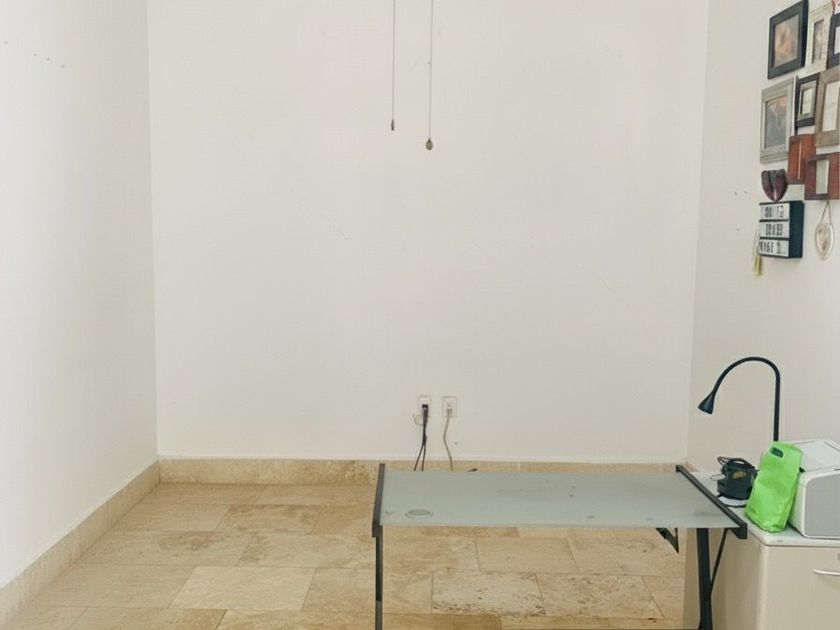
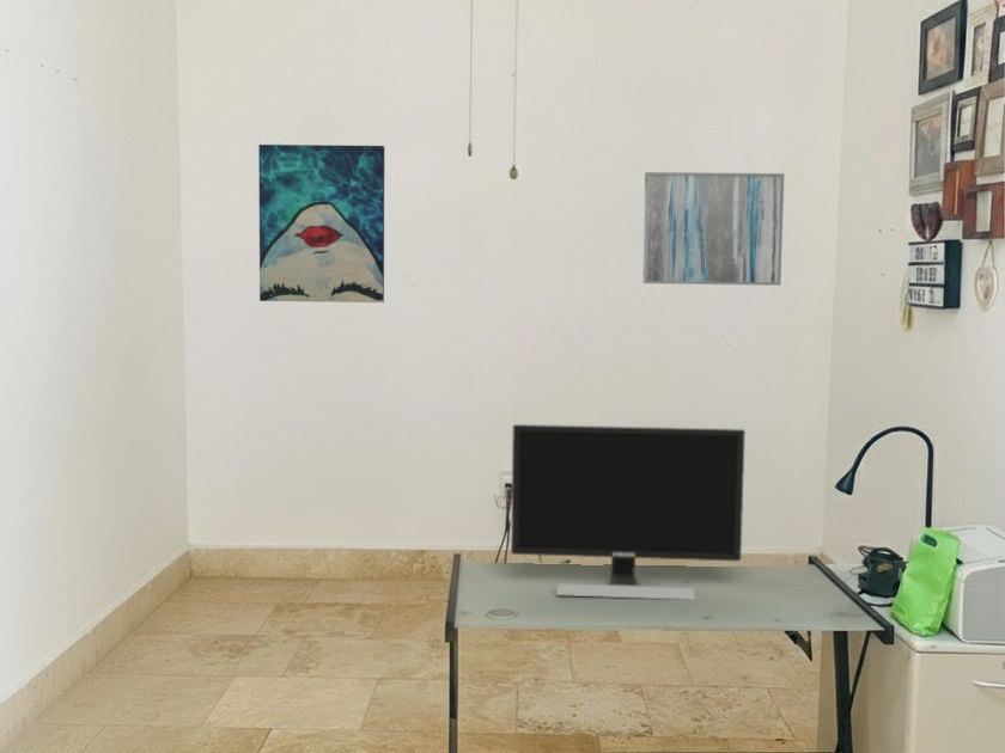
+ monitor [510,423,747,601]
+ wall art [641,171,785,287]
+ wall art [257,143,385,304]
